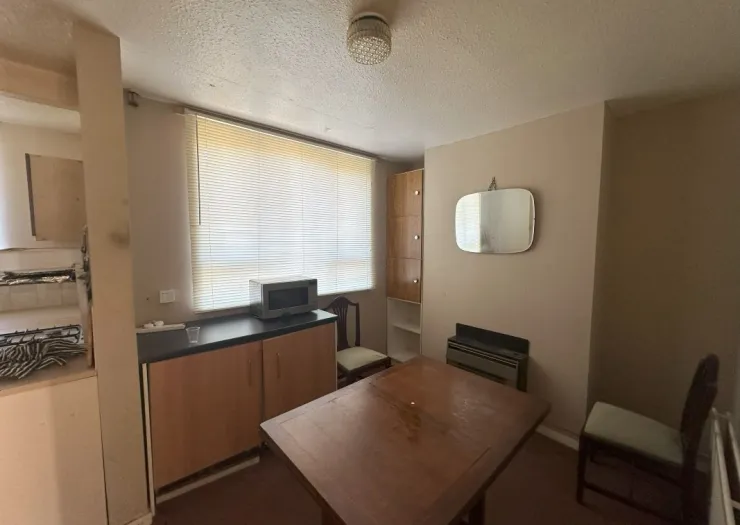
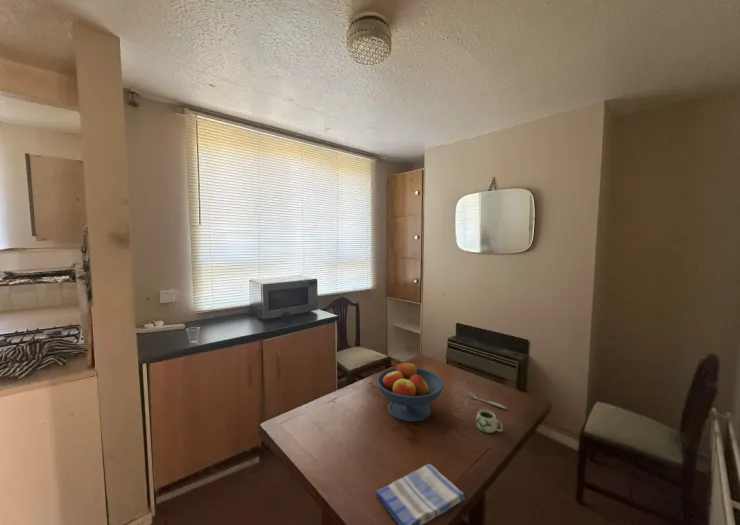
+ dish towel [374,463,466,525]
+ mug [475,409,504,434]
+ spoon [467,390,508,410]
+ fruit bowl [376,362,445,423]
